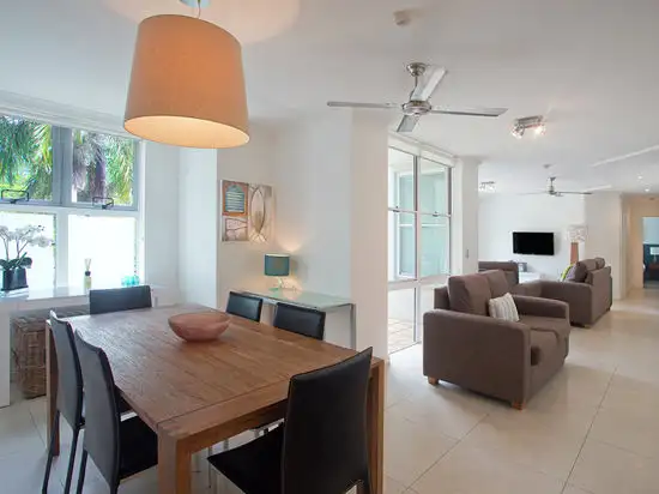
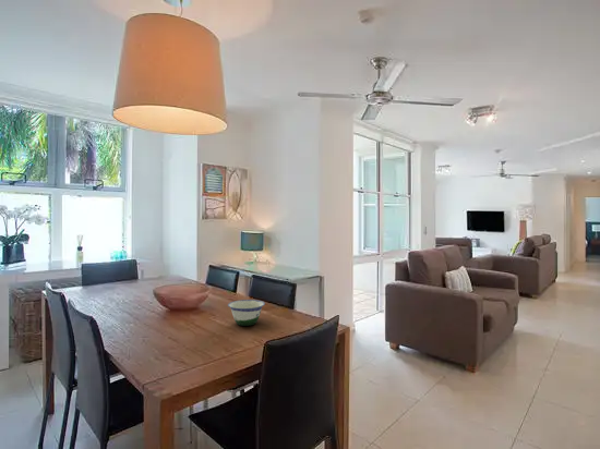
+ bowl [227,299,266,327]
